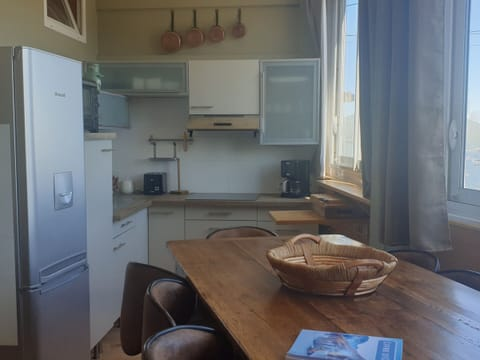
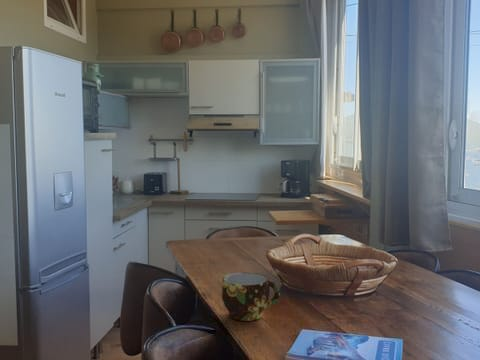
+ cup [221,272,281,322]
